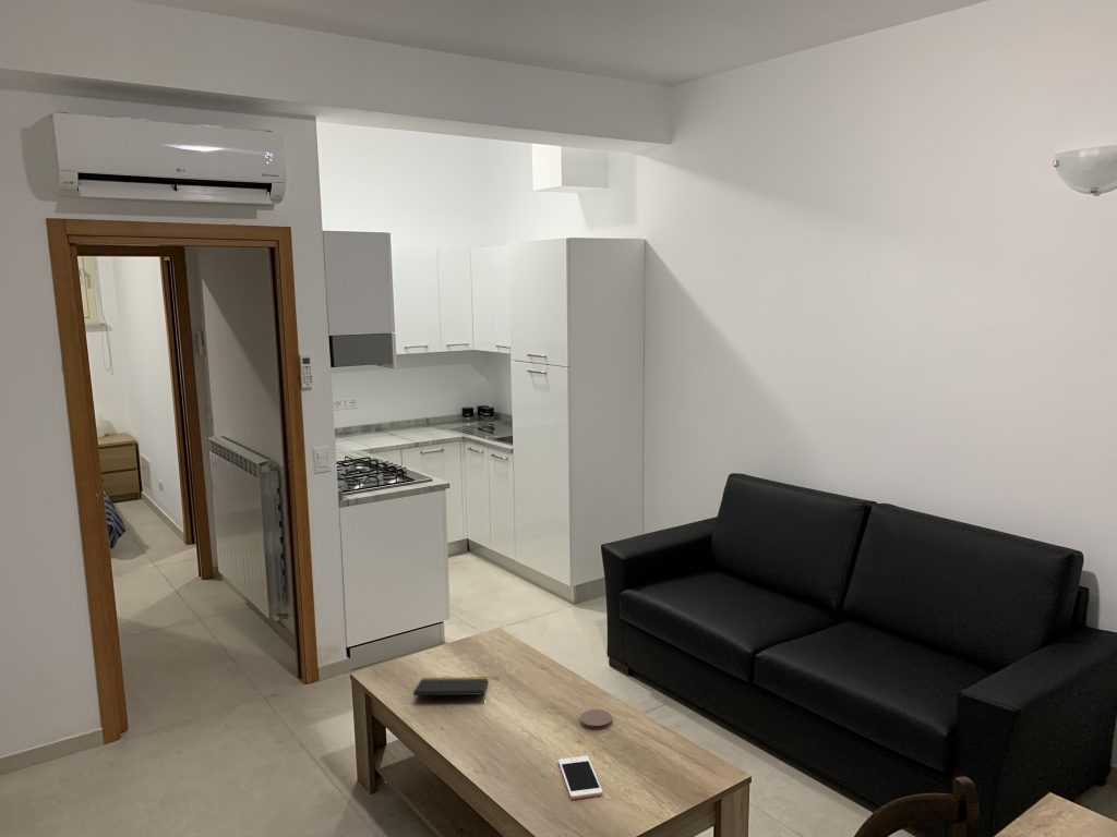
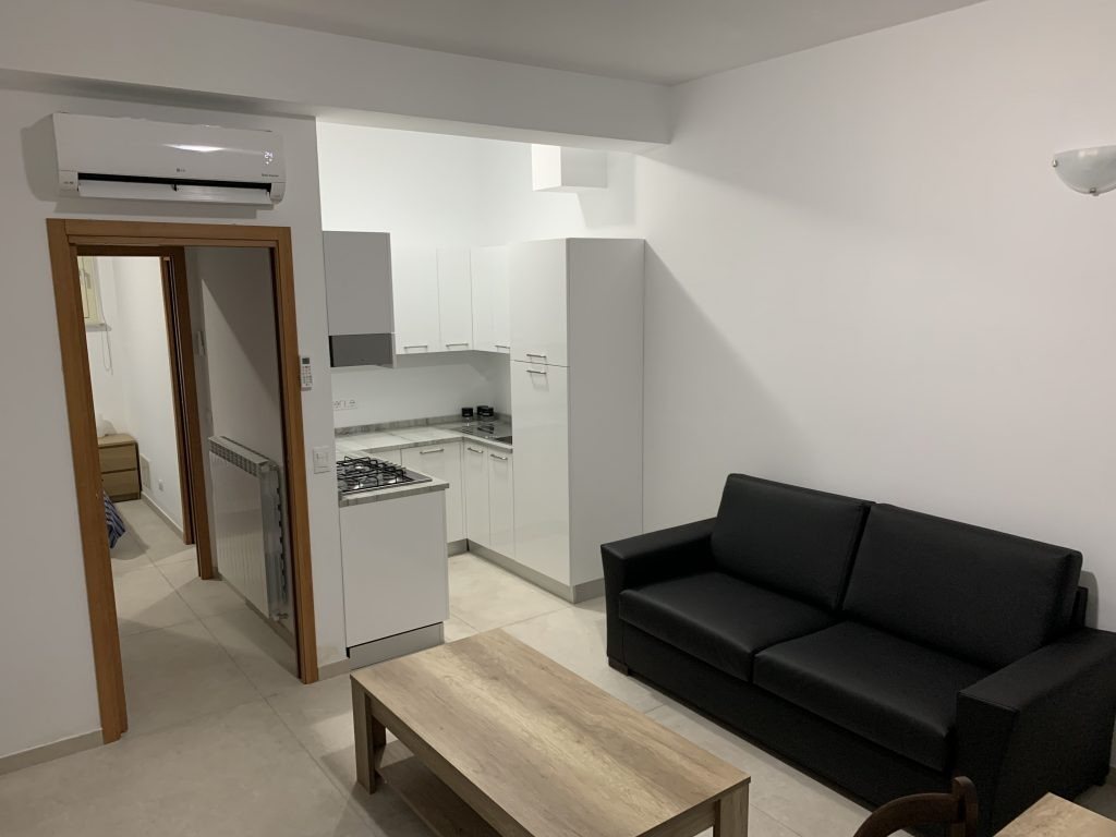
- cell phone [557,755,603,800]
- coaster [579,708,613,731]
- notepad [412,676,489,699]
